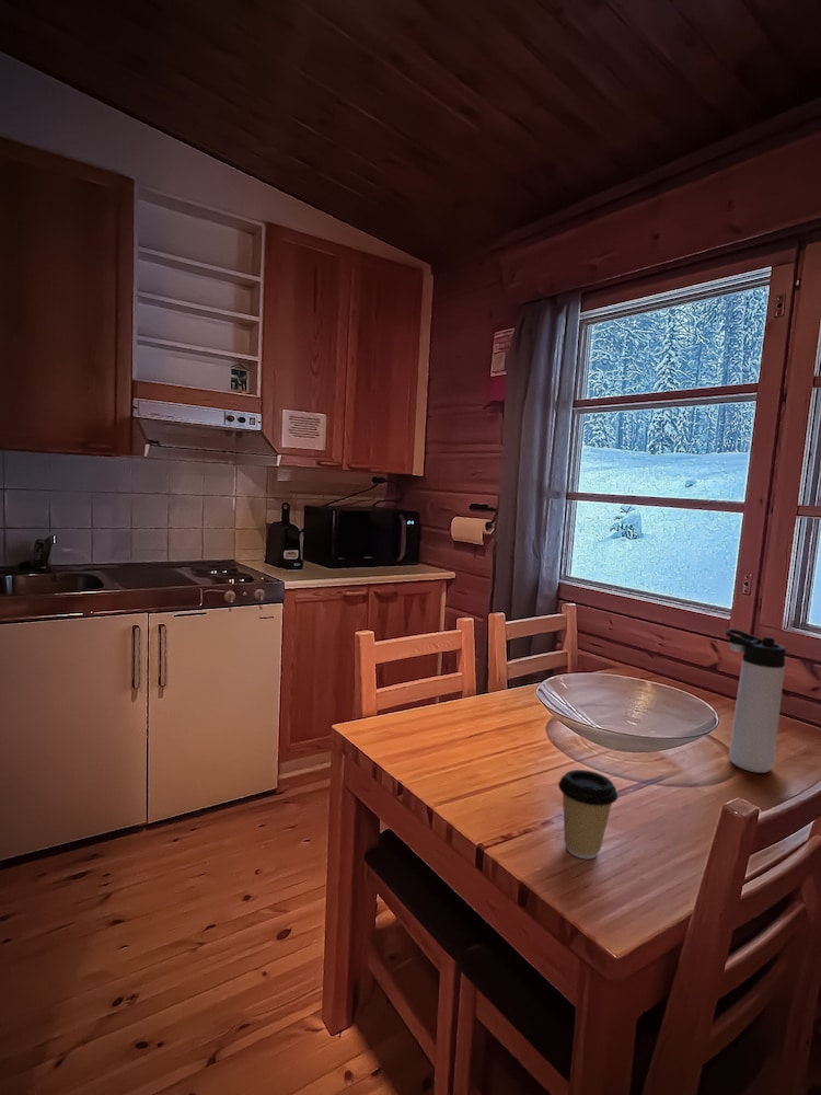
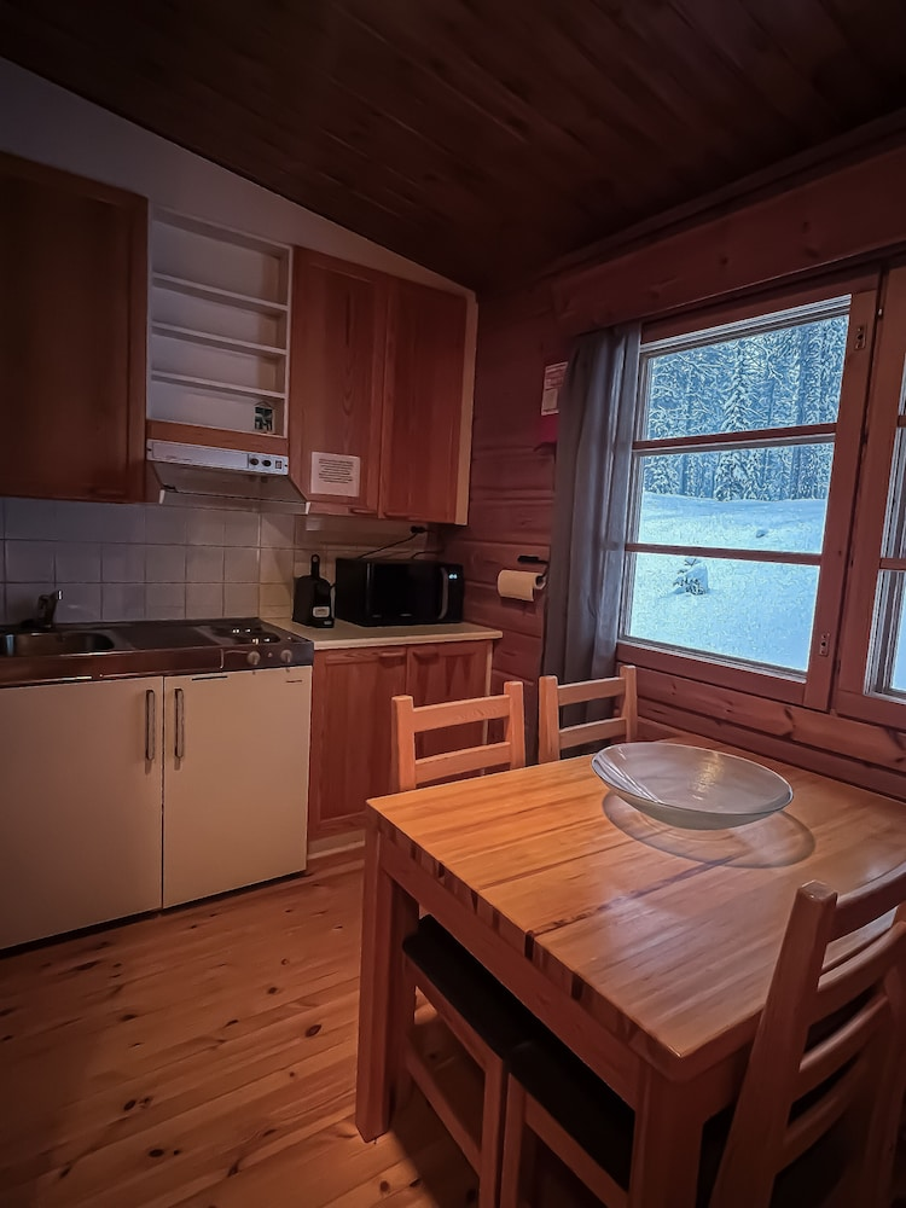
- thermos bottle [725,627,787,774]
- coffee cup [557,769,618,860]
